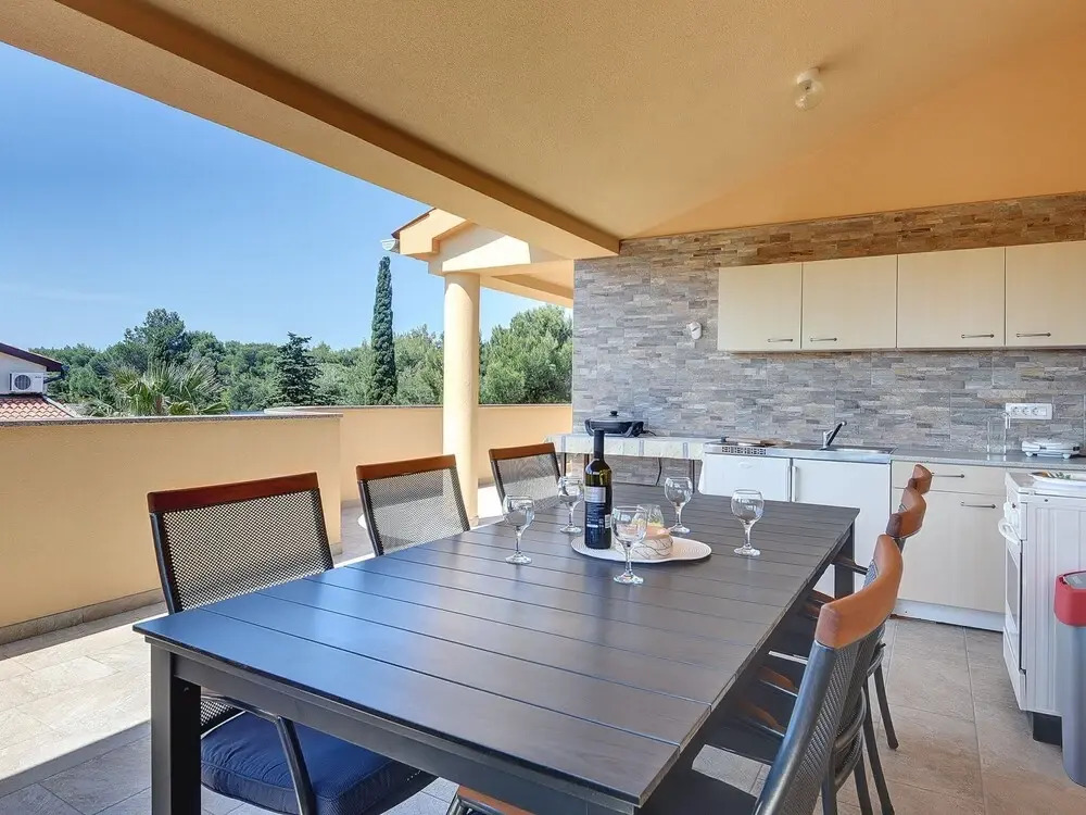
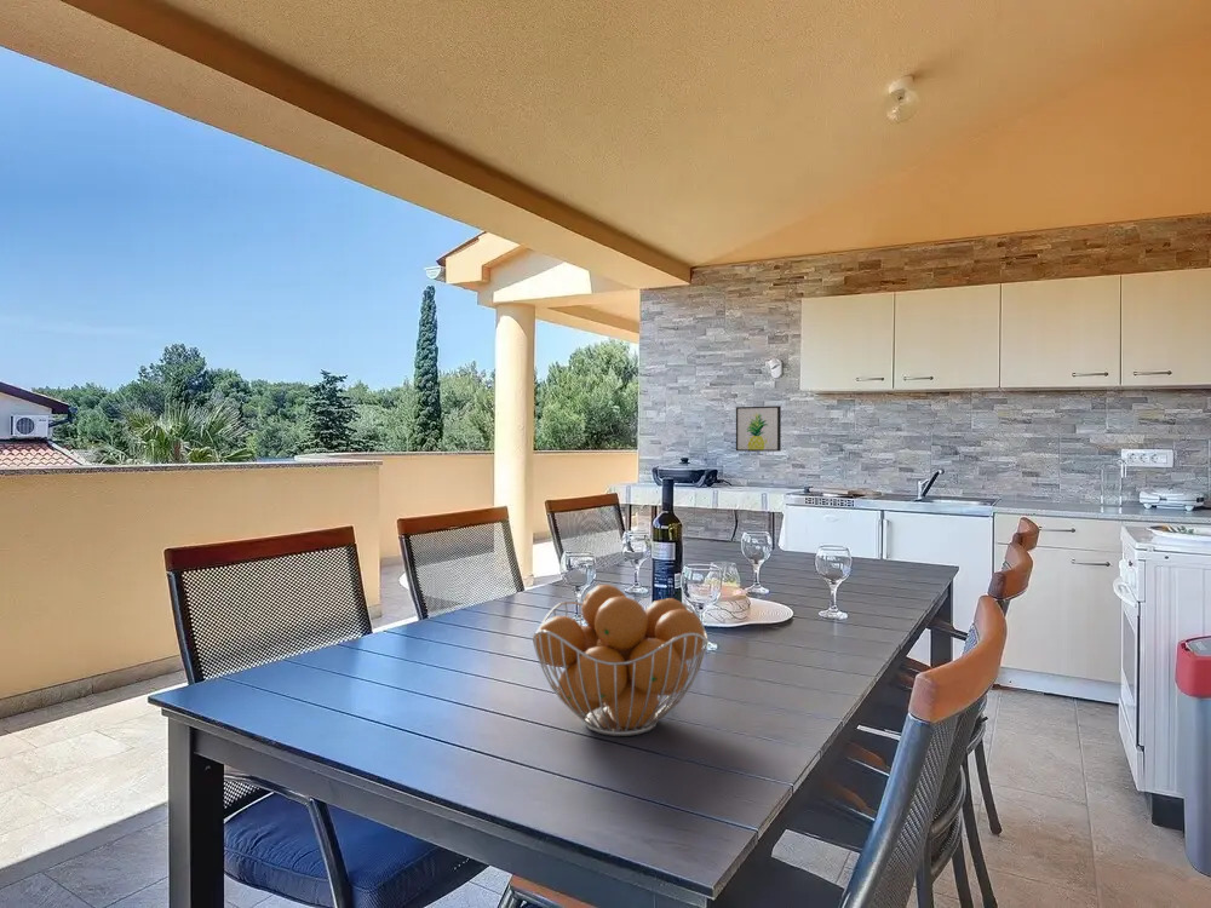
+ wall art [735,404,782,453]
+ fruit basket [530,584,710,737]
